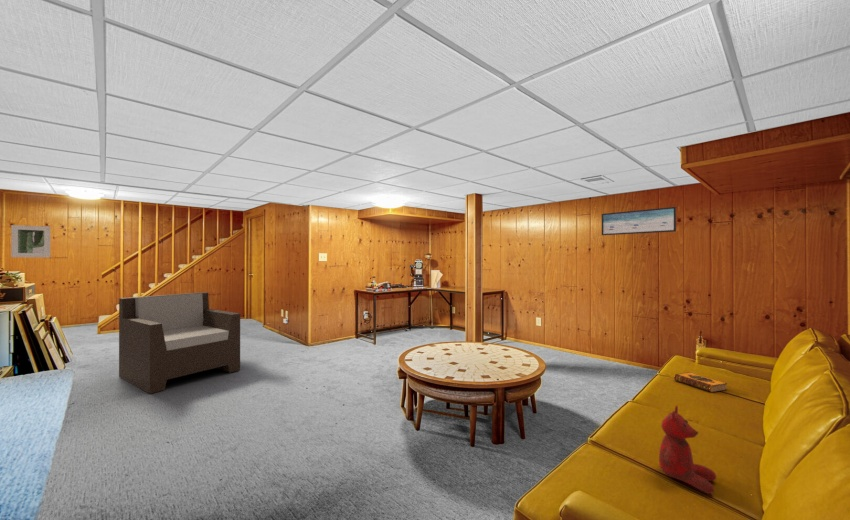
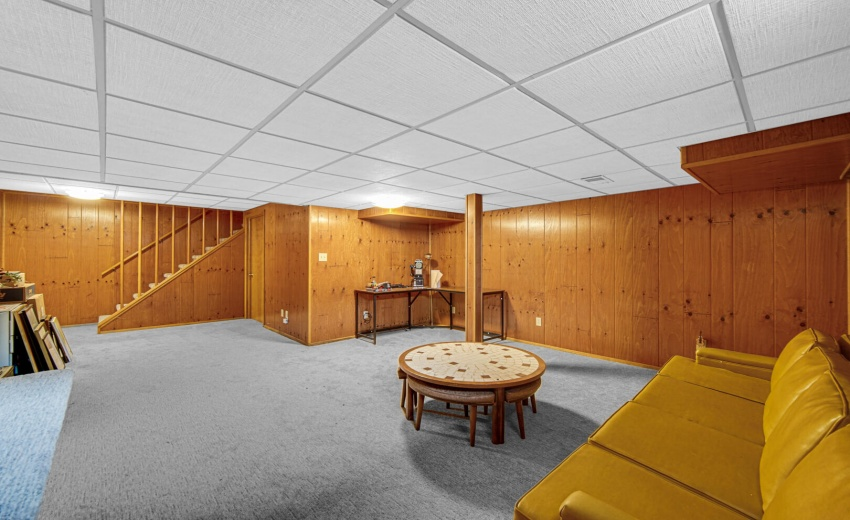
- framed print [10,224,51,258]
- teddy bear [658,404,717,495]
- armchair [118,291,241,395]
- hardback book [673,371,728,394]
- wall art [601,206,677,236]
